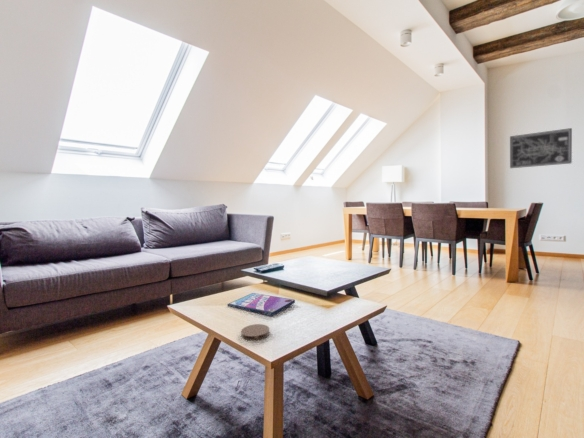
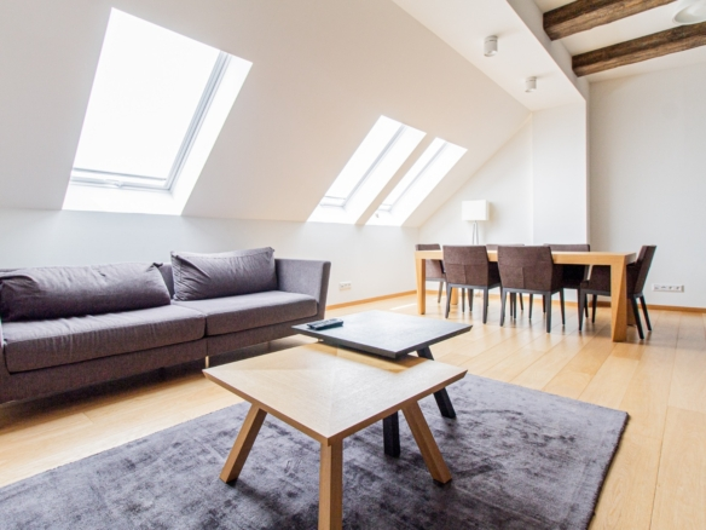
- wall art [509,127,573,169]
- coaster [240,323,271,341]
- video game case [227,292,296,317]
